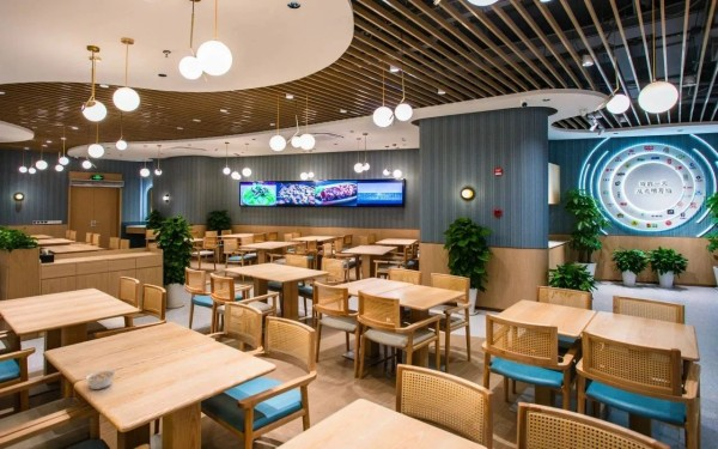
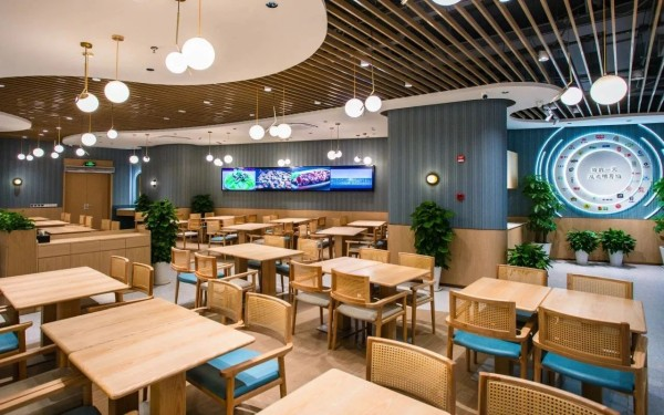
- legume [84,369,117,390]
